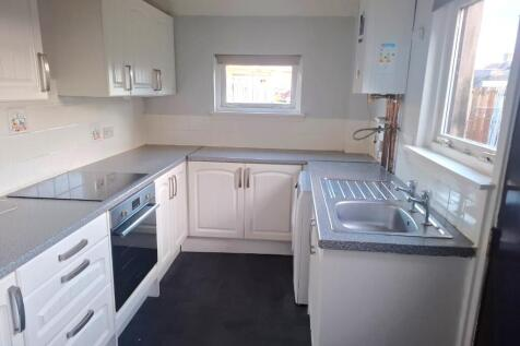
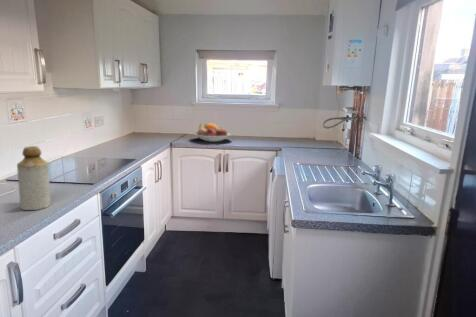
+ bottle [16,145,52,211]
+ fruit bowl [192,122,233,143]
